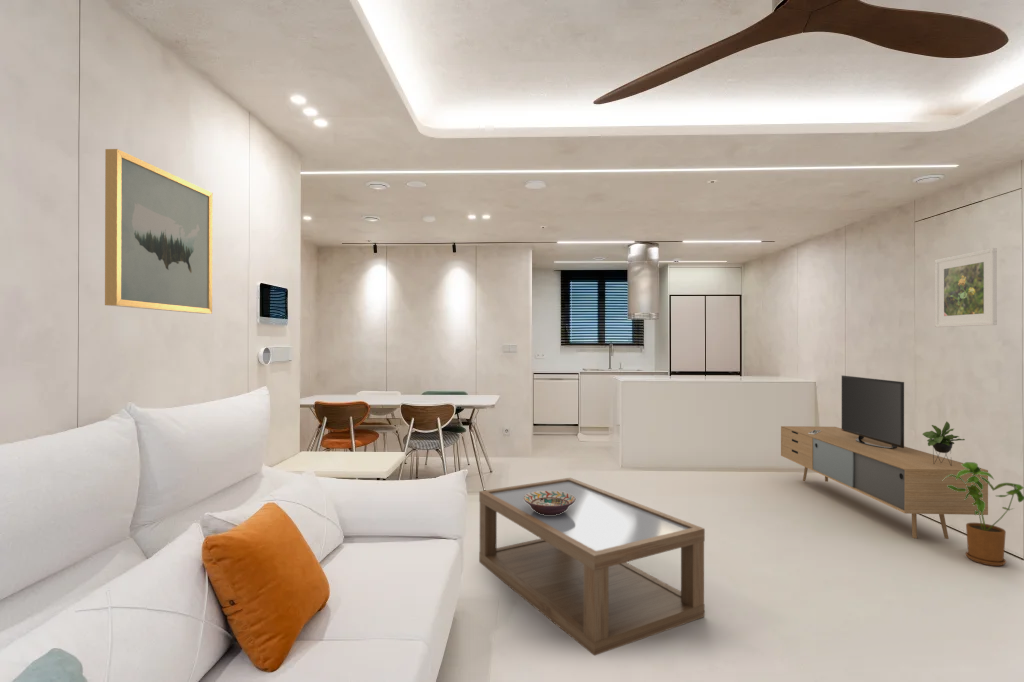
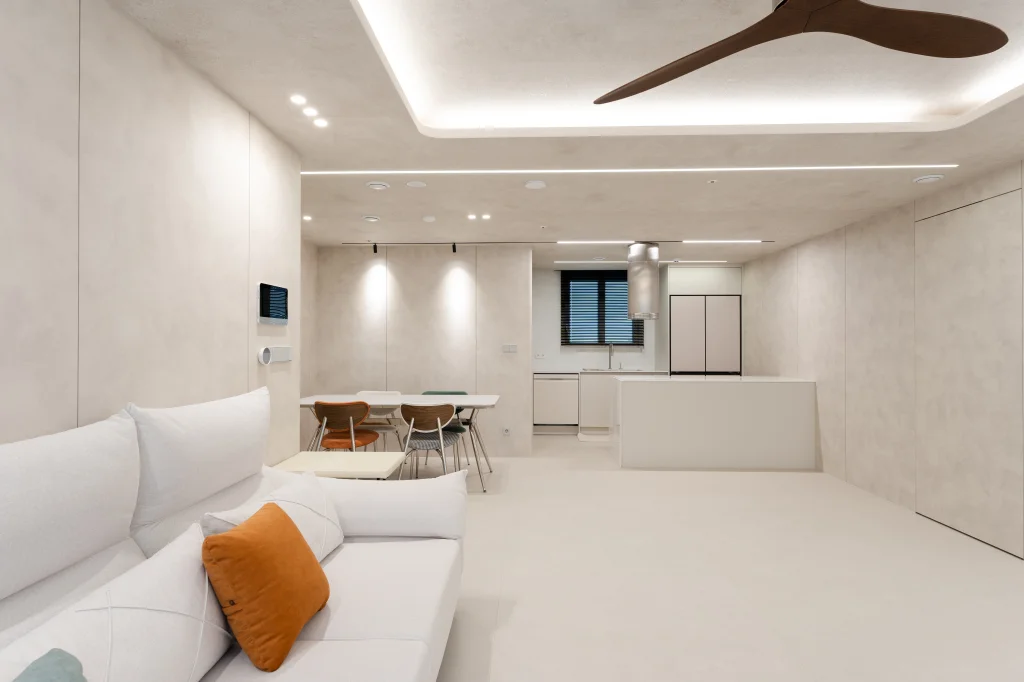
- wall art [104,148,214,315]
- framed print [934,247,998,328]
- coffee table [478,477,706,657]
- house plant [942,461,1024,567]
- media console [780,374,989,540]
- decorative bowl [524,491,576,515]
